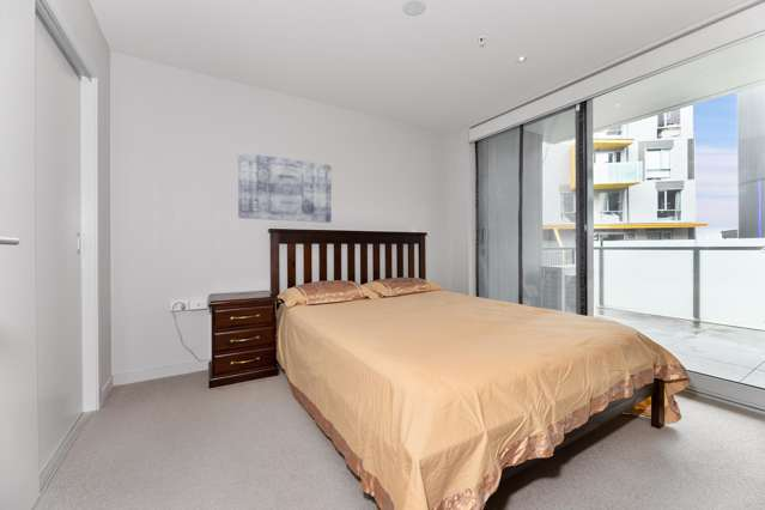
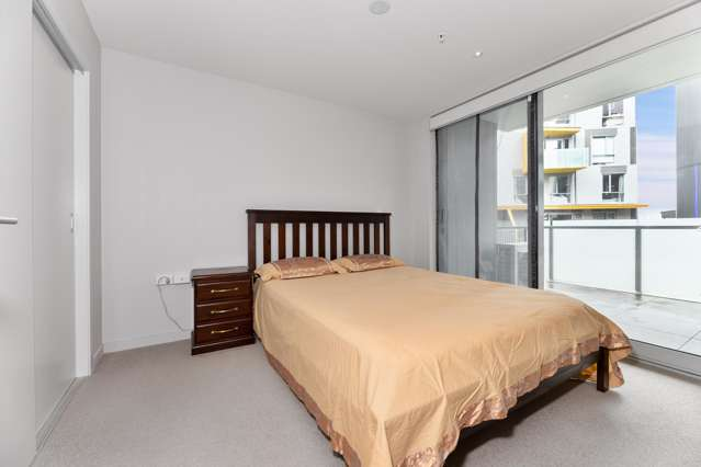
- wall art [237,151,333,224]
